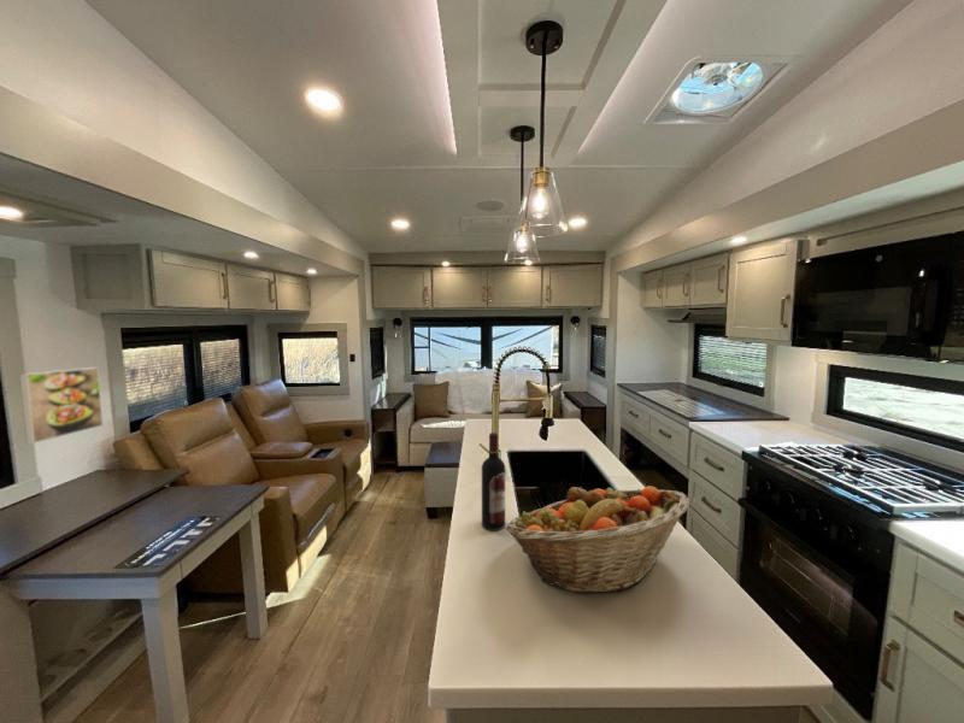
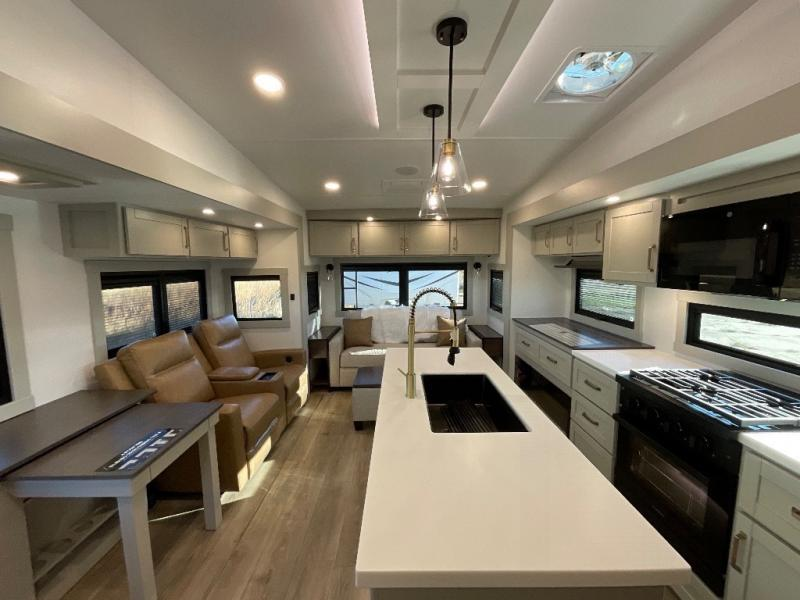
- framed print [18,366,105,445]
- wine bottle [481,431,506,531]
- fruit basket [505,486,690,594]
